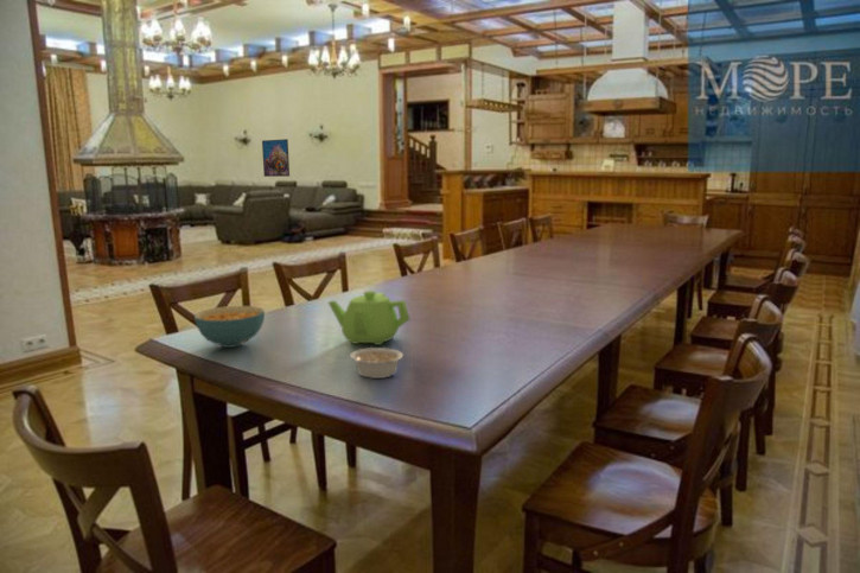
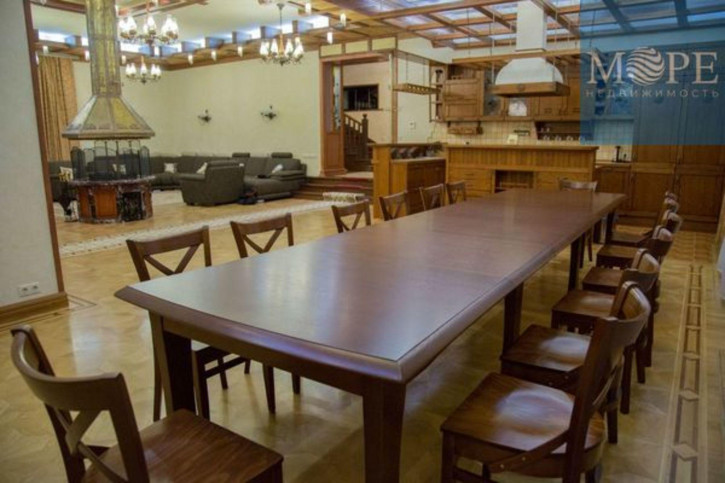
- legume [349,346,404,380]
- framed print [261,138,291,178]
- cereal bowl [193,305,266,349]
- teapot [327,289,410,346]
